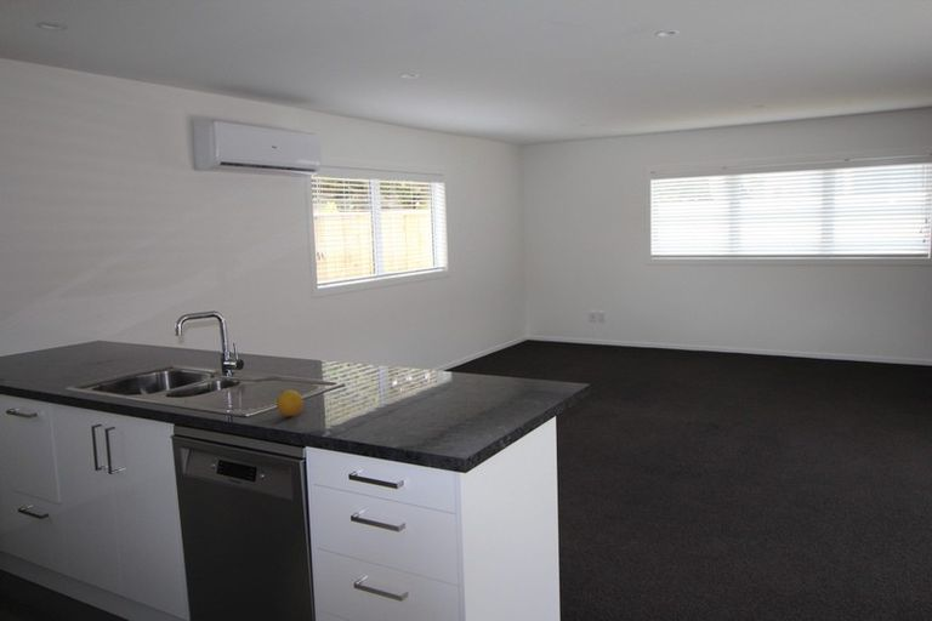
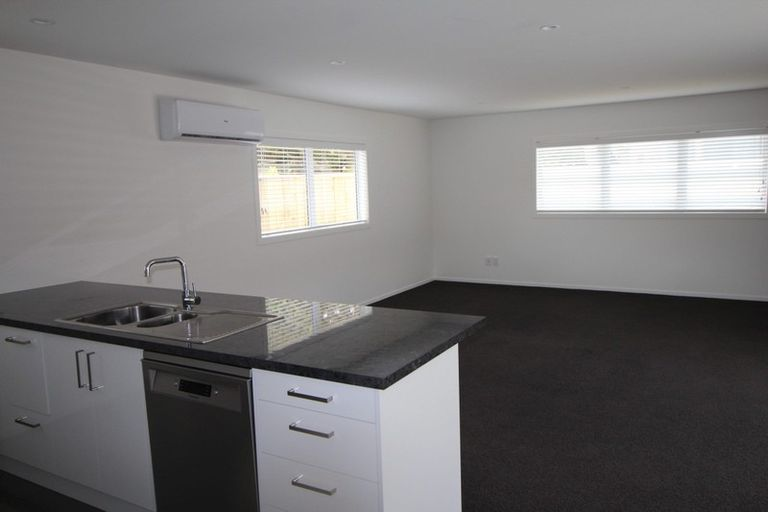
- fruit [275,389,305,417]
